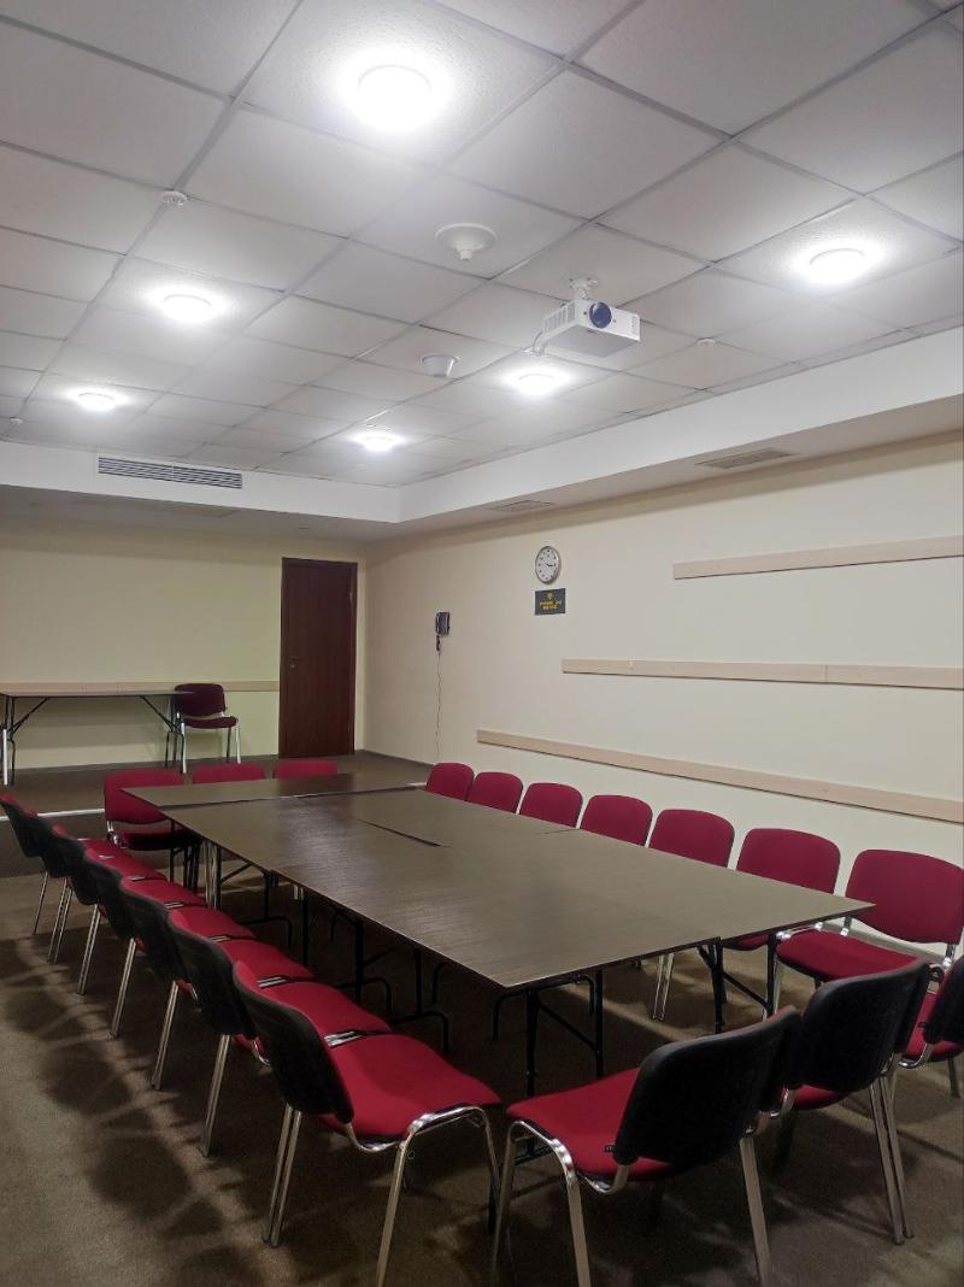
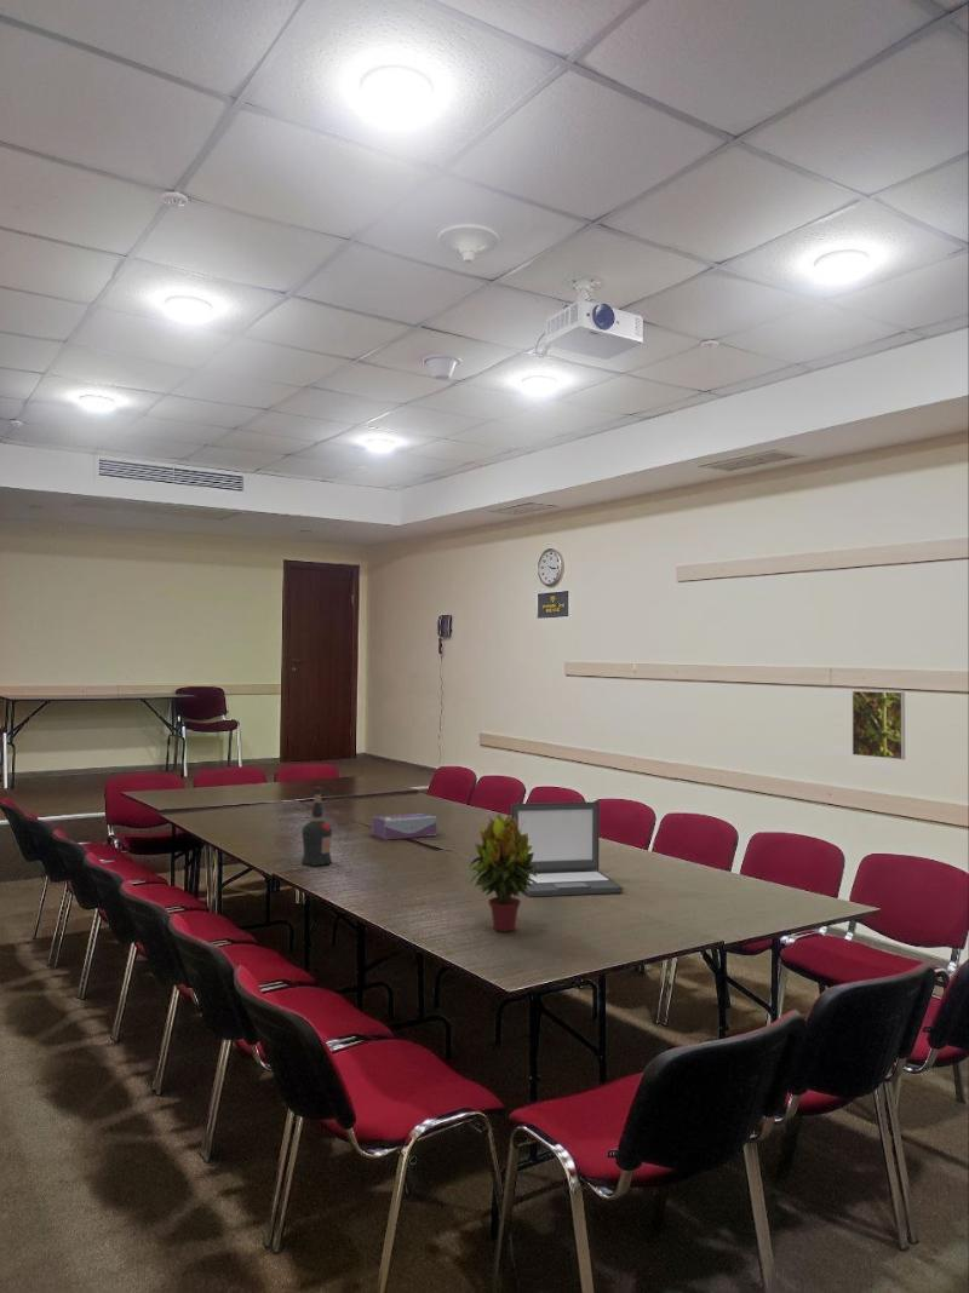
+ potted plant [469,811,540,932]
+ liquor bottle [300,786,333,867]
+ tissue box [371,812,437,841]
+ laptop [510,800,624,897]
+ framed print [852,690,906,760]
